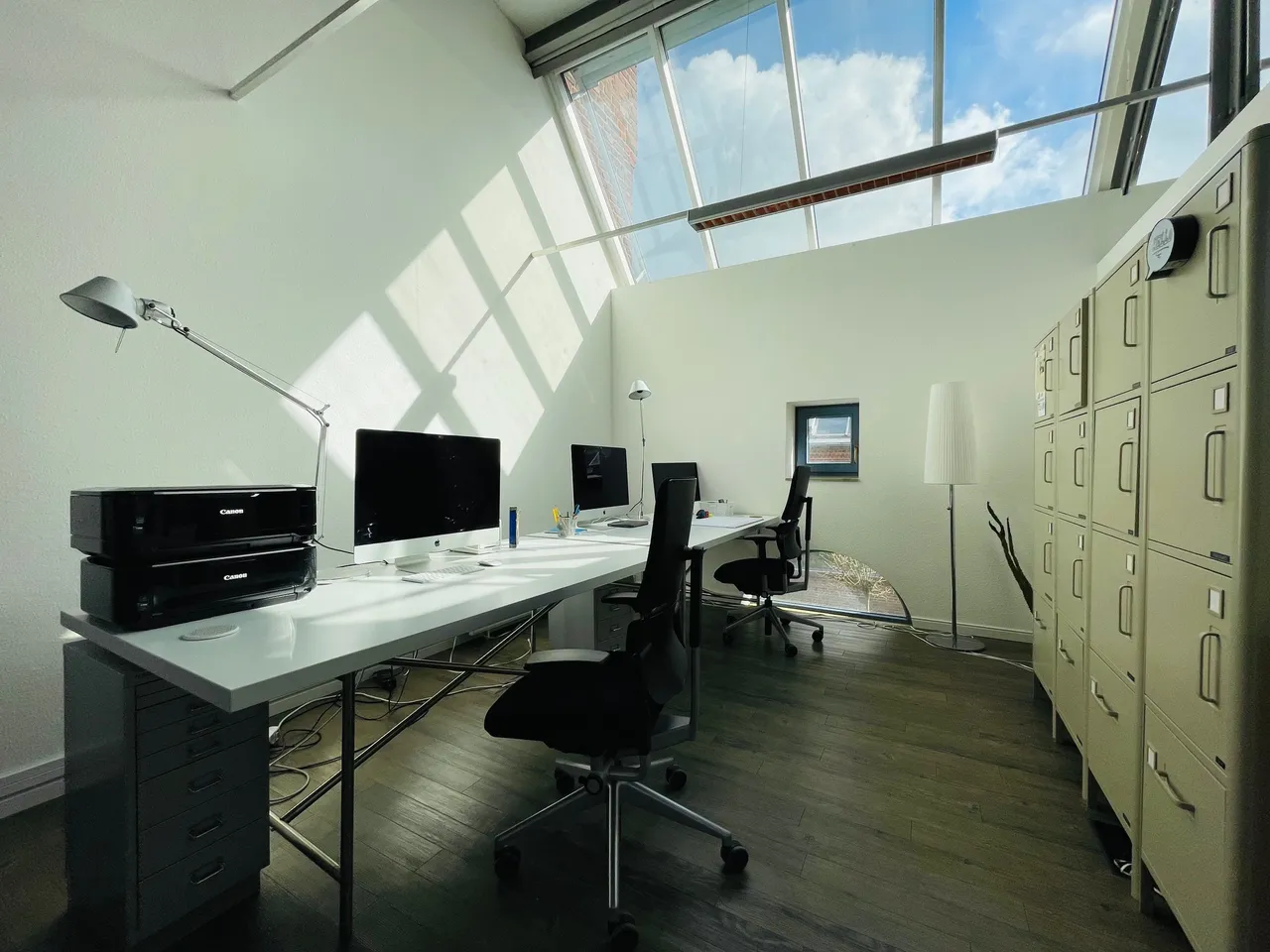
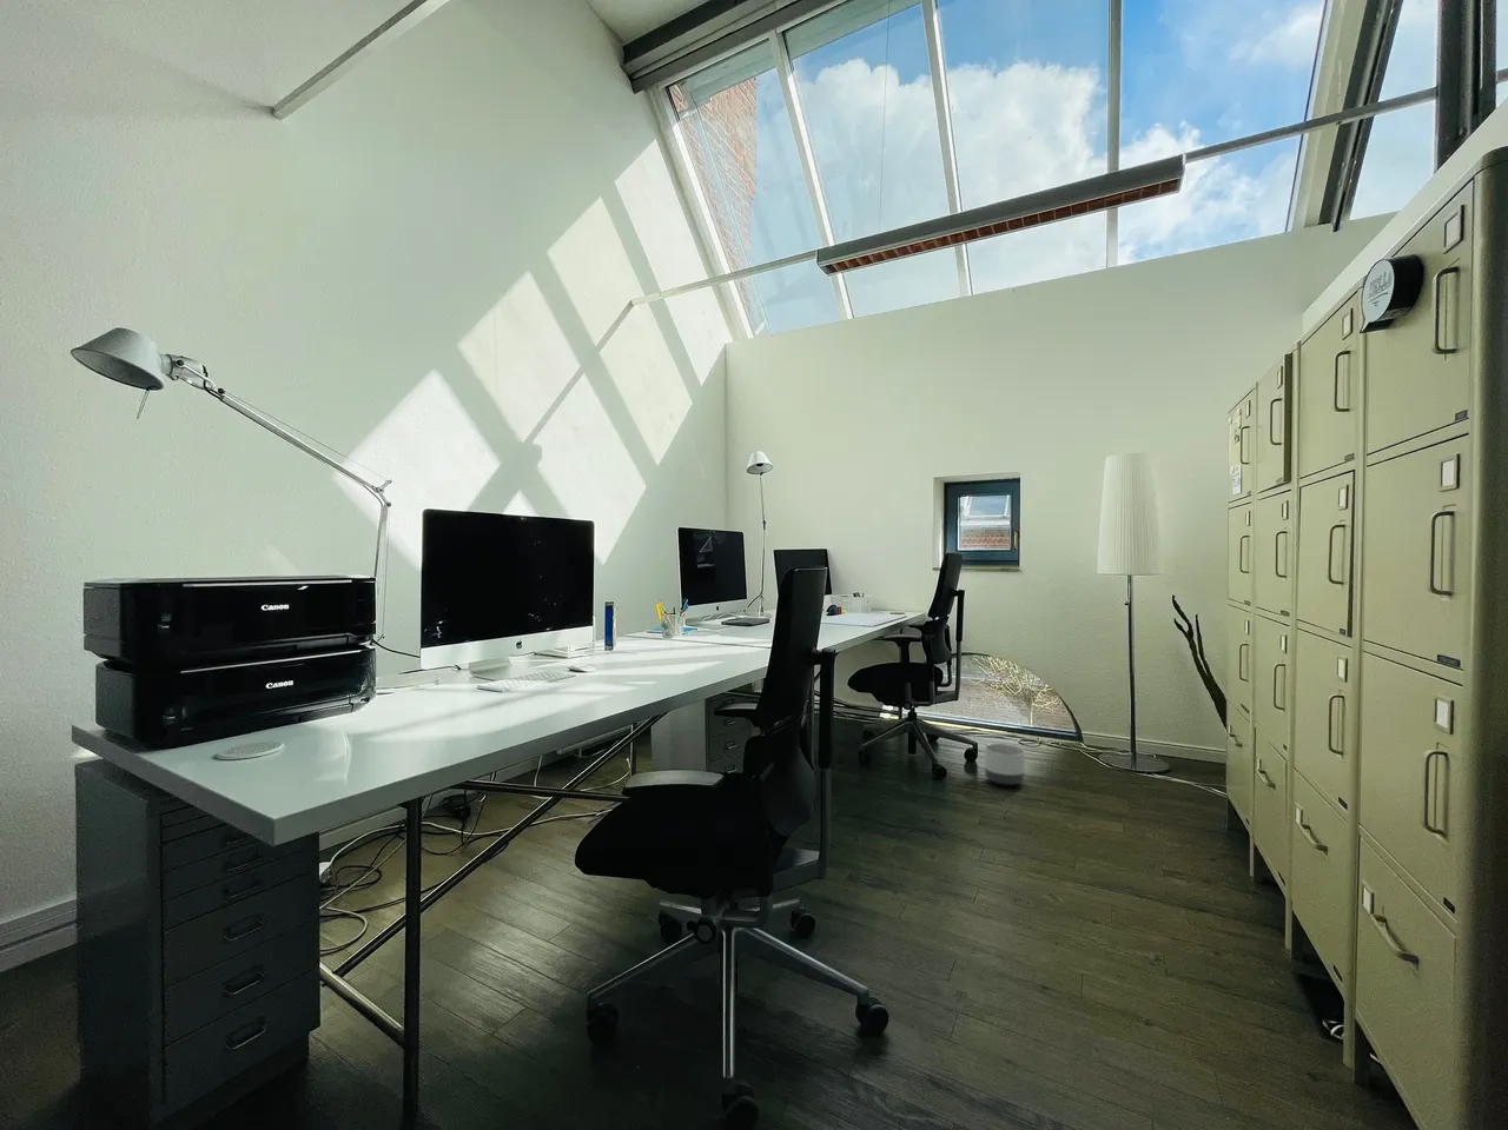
+ planter [983,743,1026,787]
